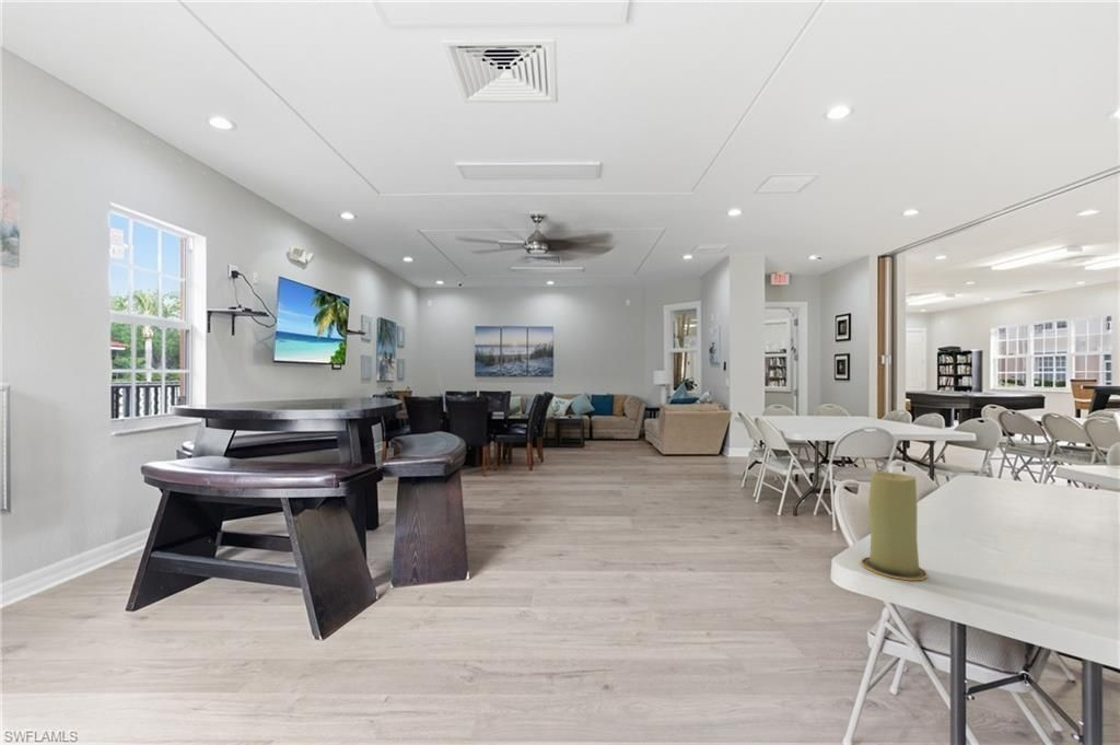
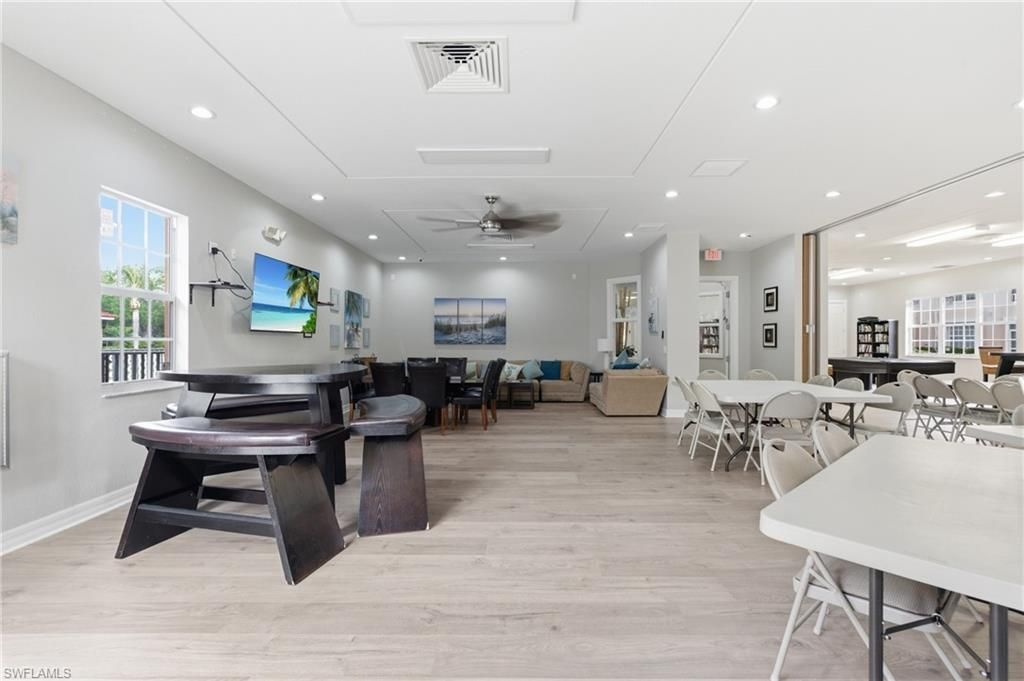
- candle [860,470,929,581]
